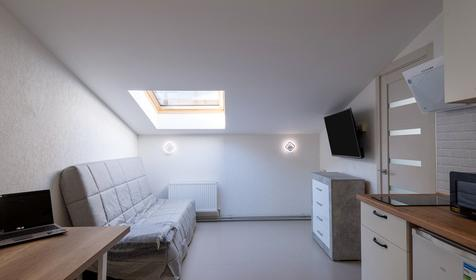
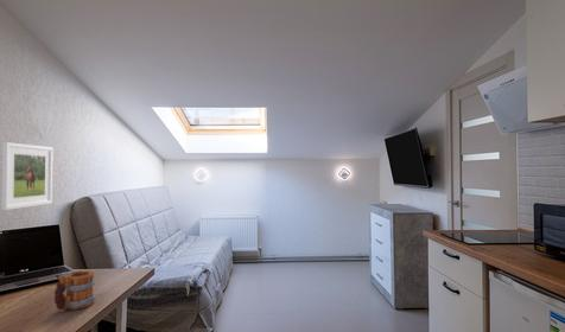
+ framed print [0,141,55,211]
+ mug [53,269,96,313]
